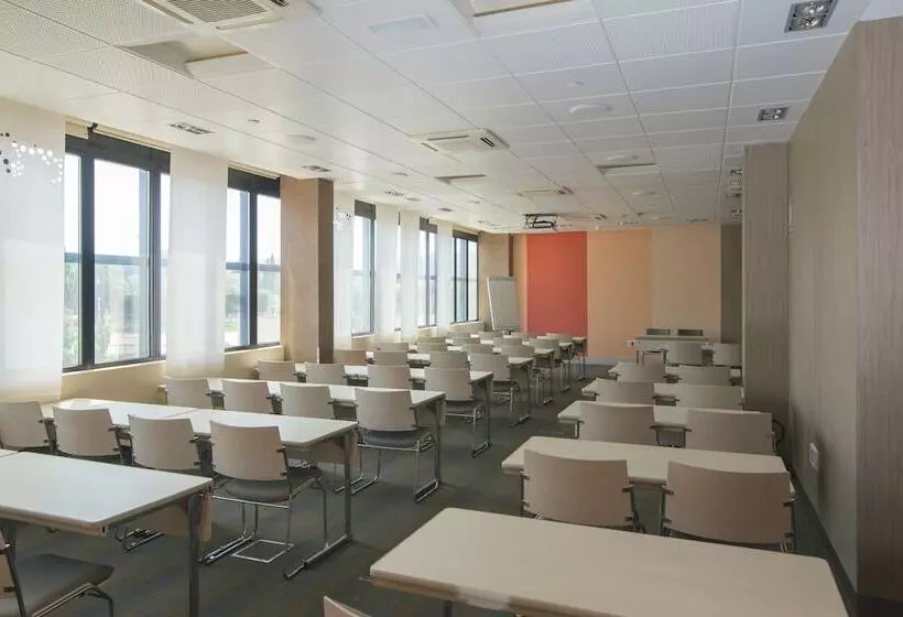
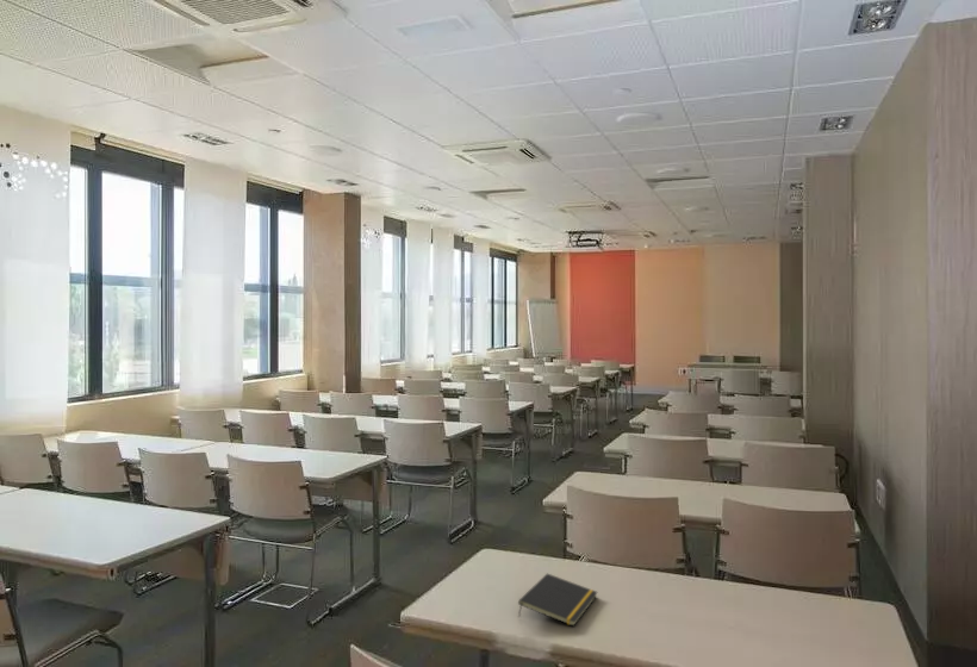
+ notepad [517,573,598,628]
